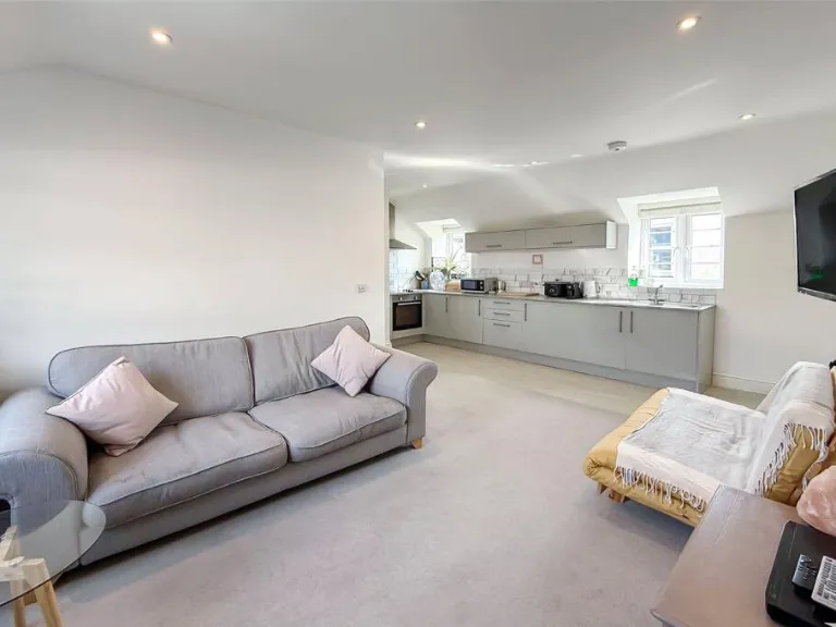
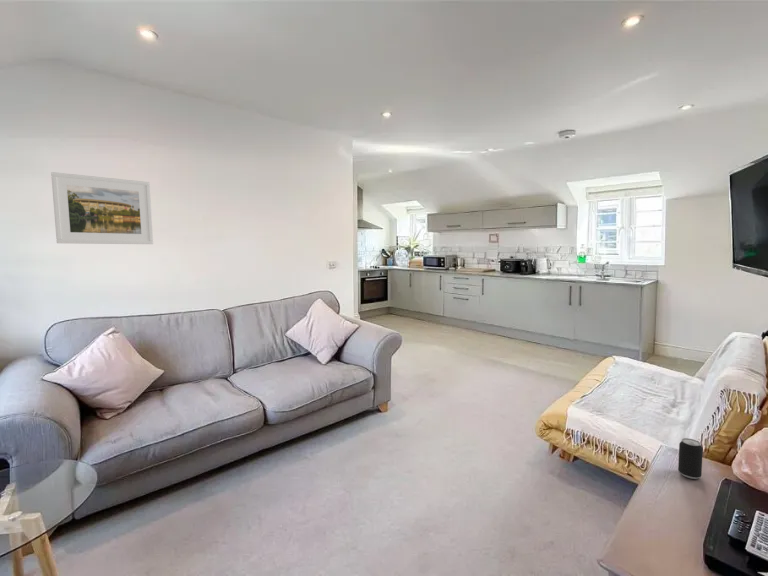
+ beverage can [677,437,704,480]
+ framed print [50,171,154,245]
